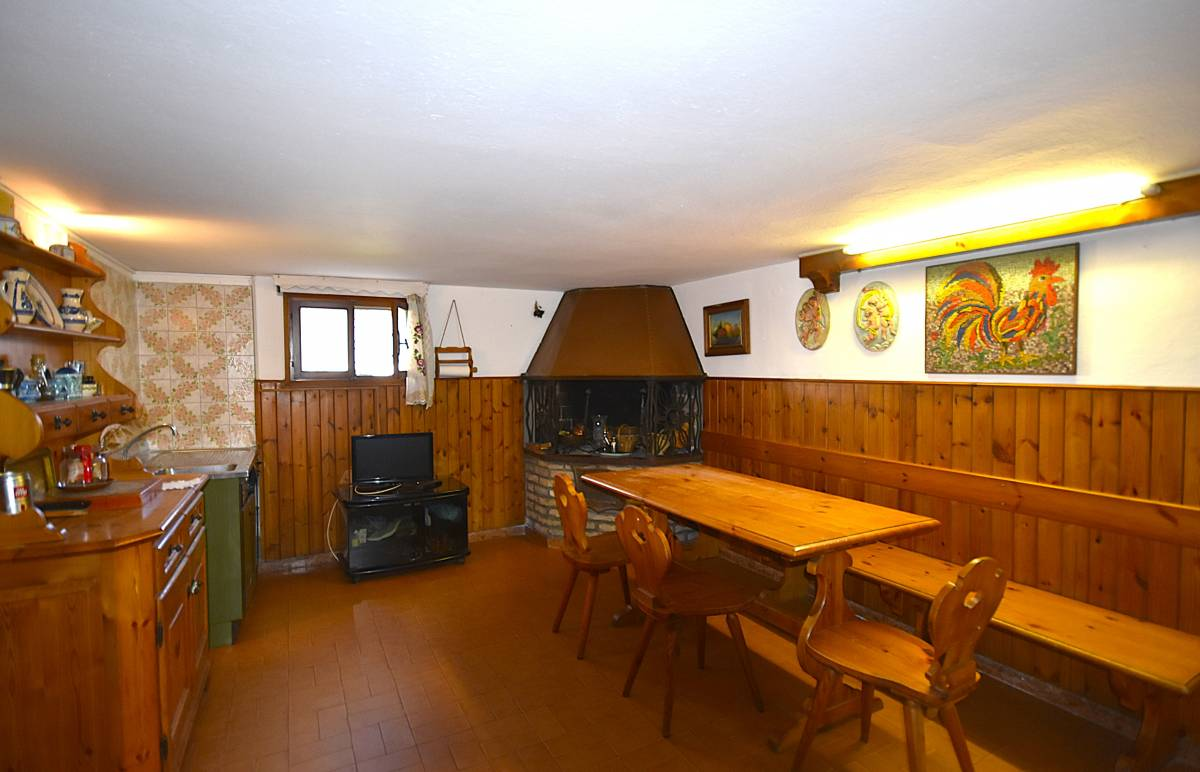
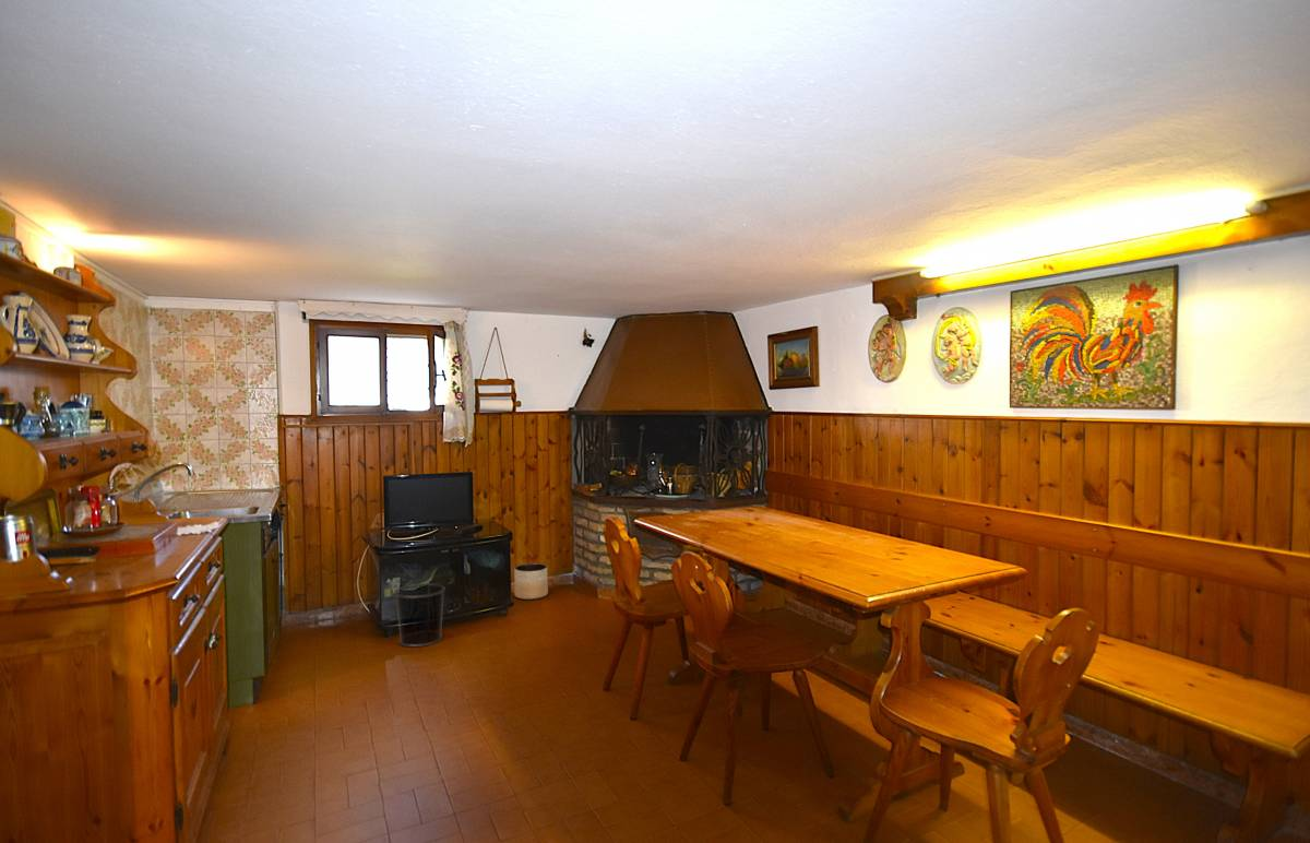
+ trash can [394,582,446,648]
+ planter [513,562,549,601]
